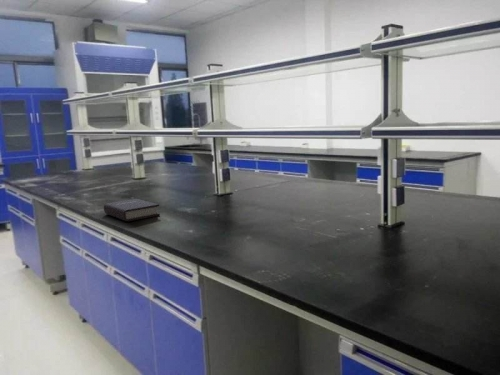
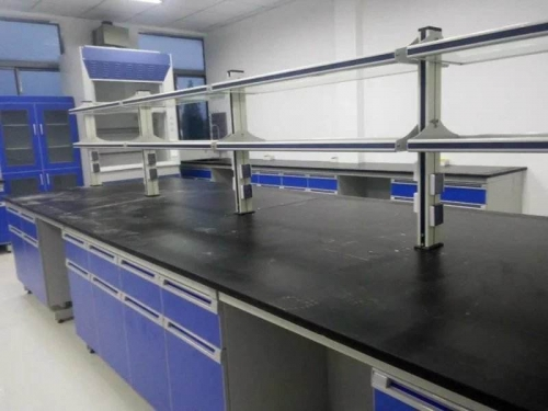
- book [103,198,161,222]
